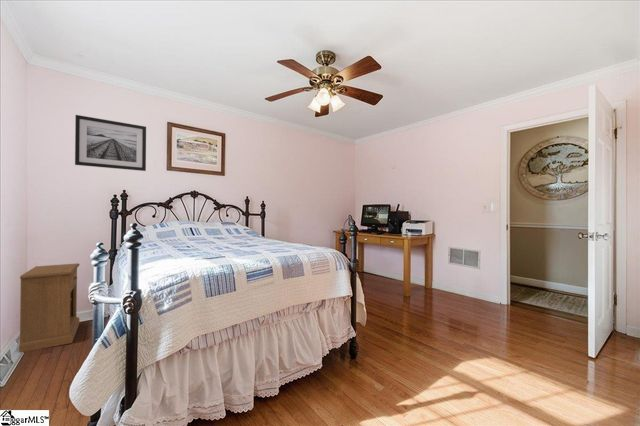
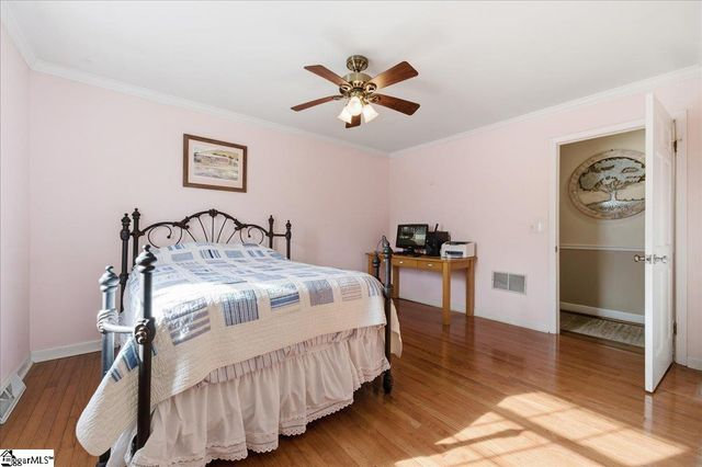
- nightstand [18,262,81,354]
- wall art [74,114,147,172]
